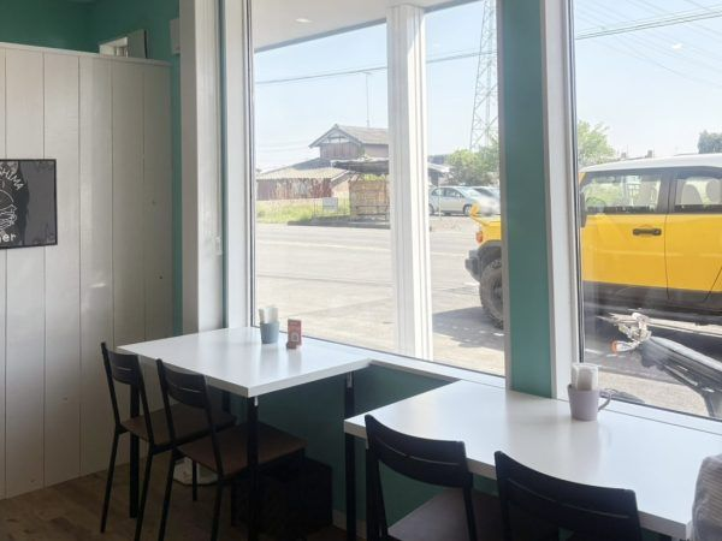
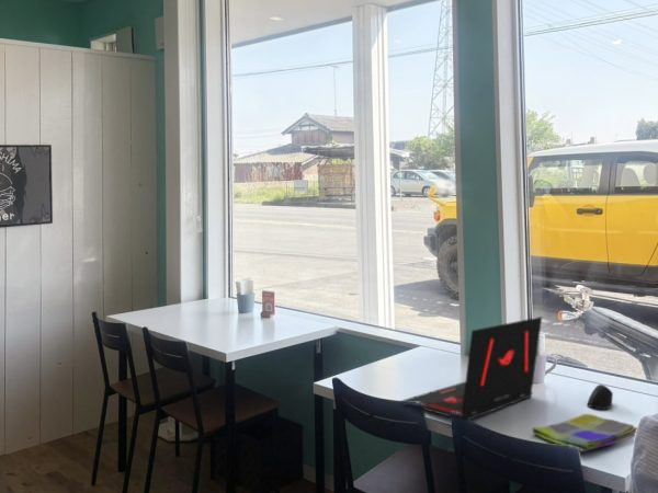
+ laptop [400,316,543,422]
+ computer mouse [586,383,614,410]
+ dish towel [531,413,638,452]
